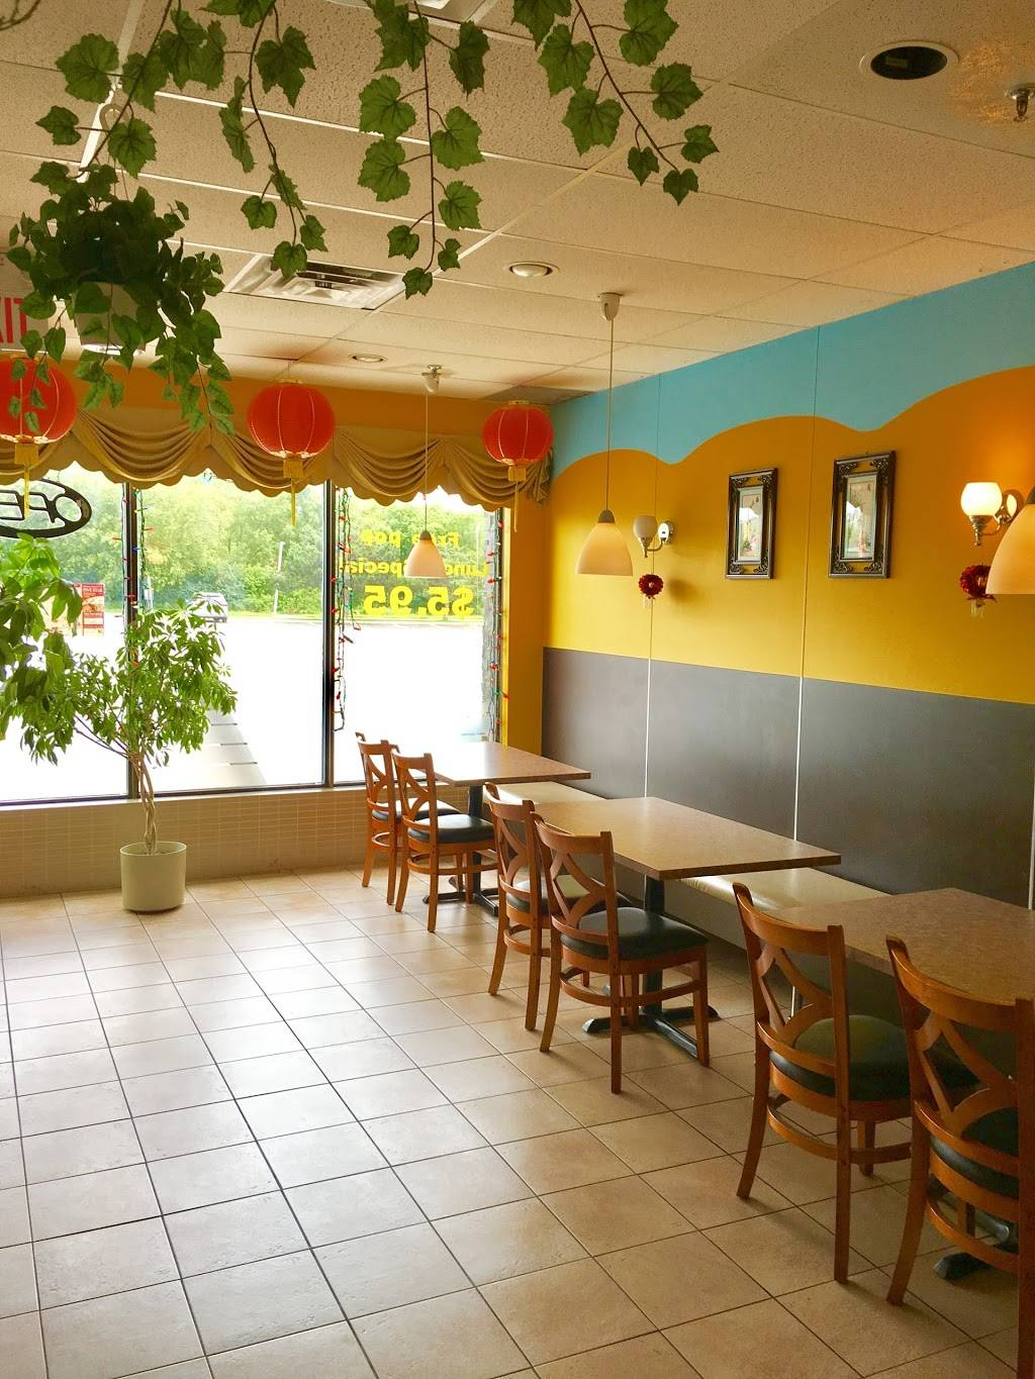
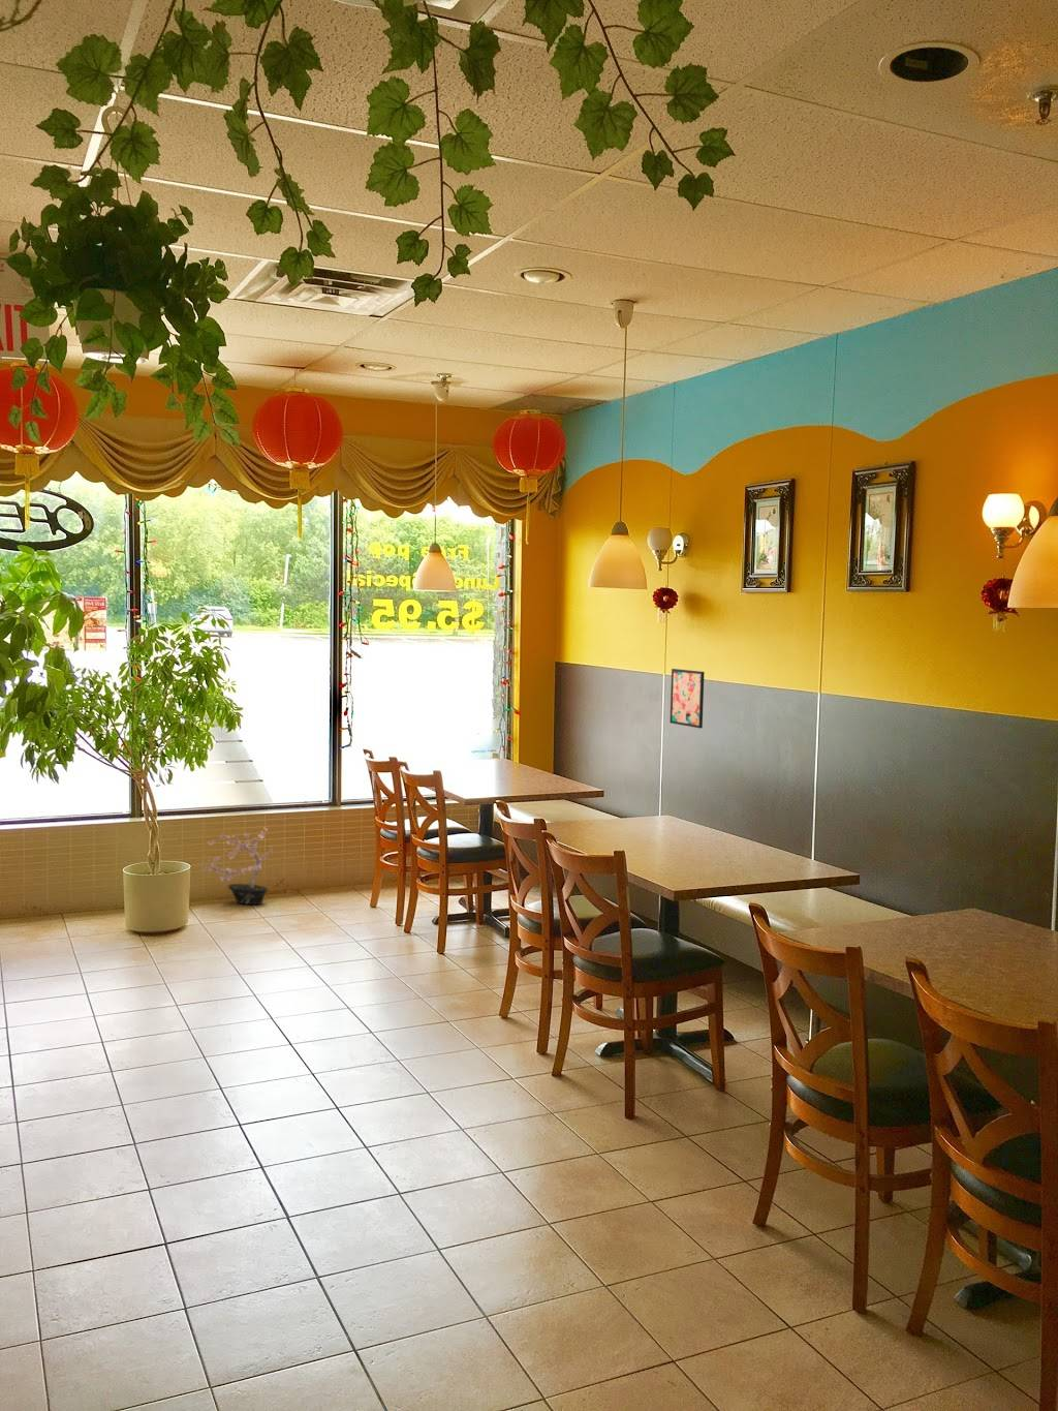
+ potted plant [199,825,273,905]
+ wall art [669,668,706,728]
